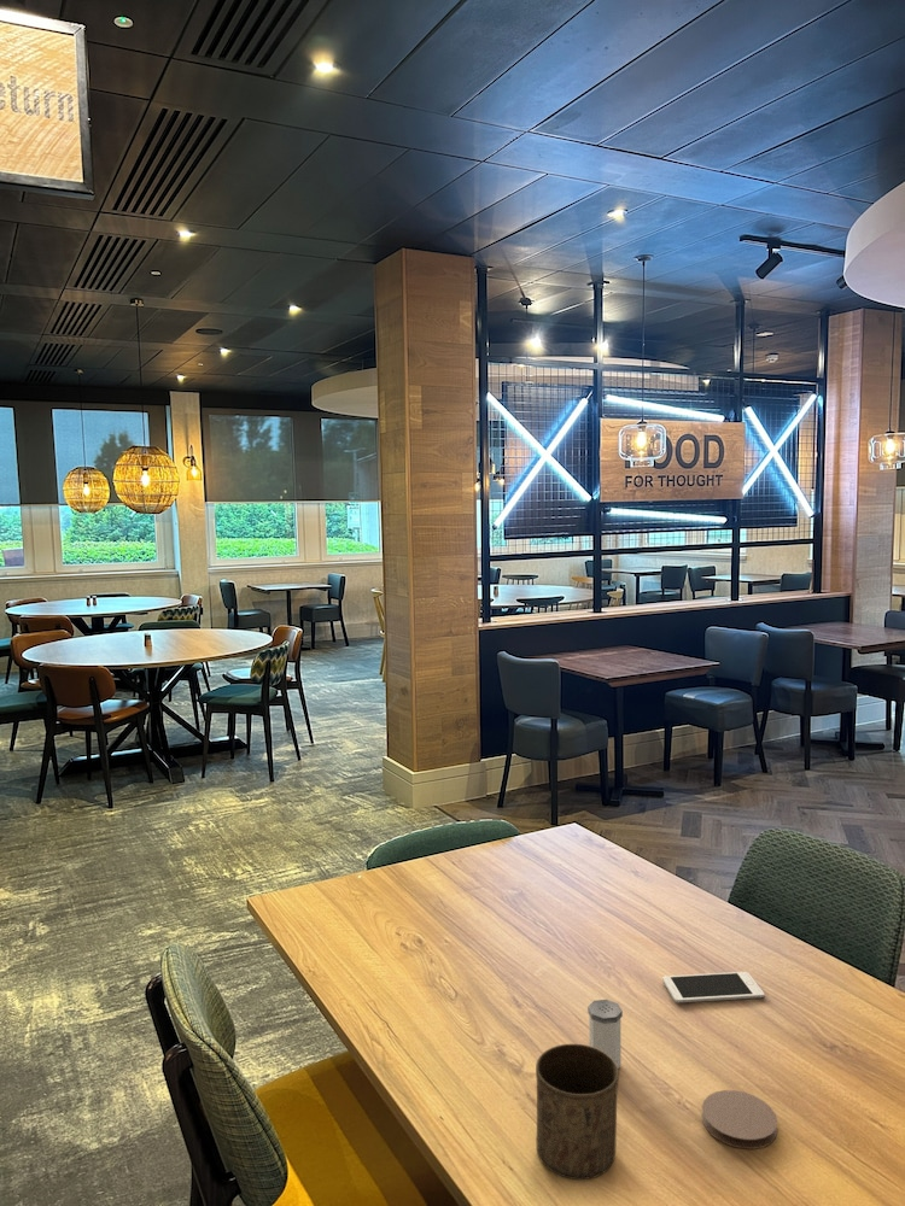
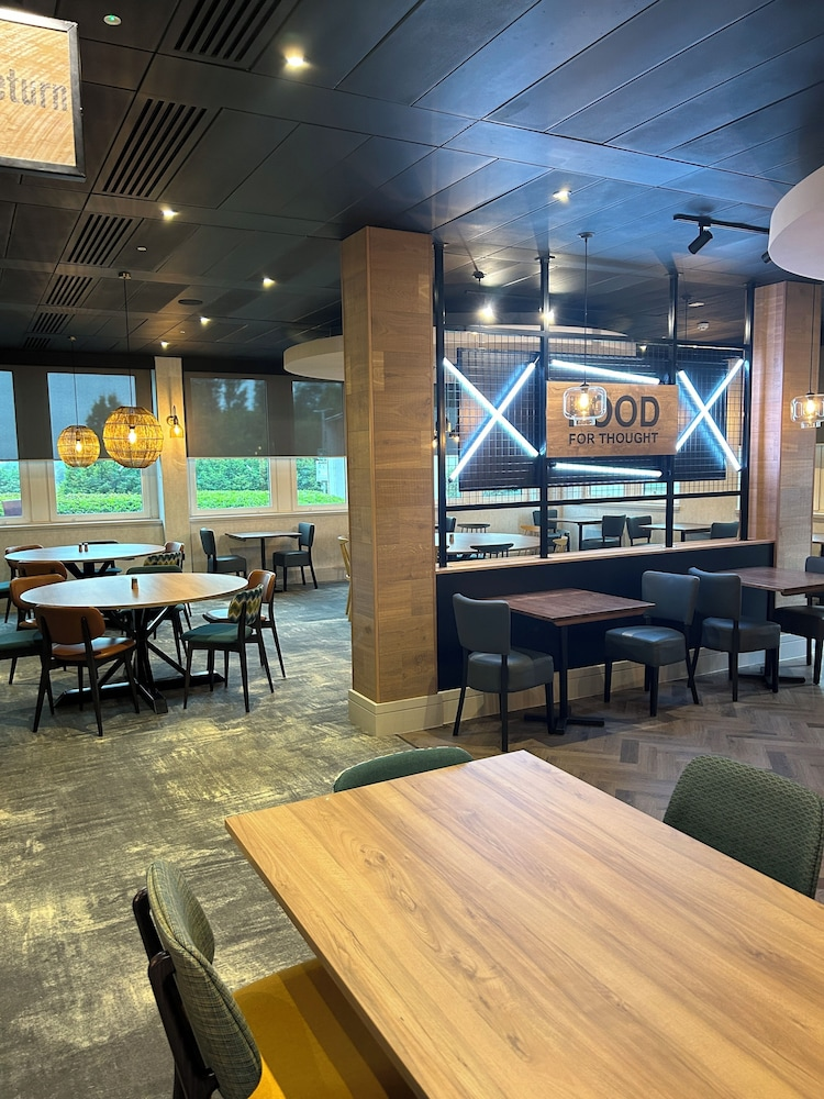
- coaster [701,1089,778,1151]
- cup [535,1043,620,1181]
- cell phone [661,971,766,1003]
- salt shaker [586,999,624,1070]
